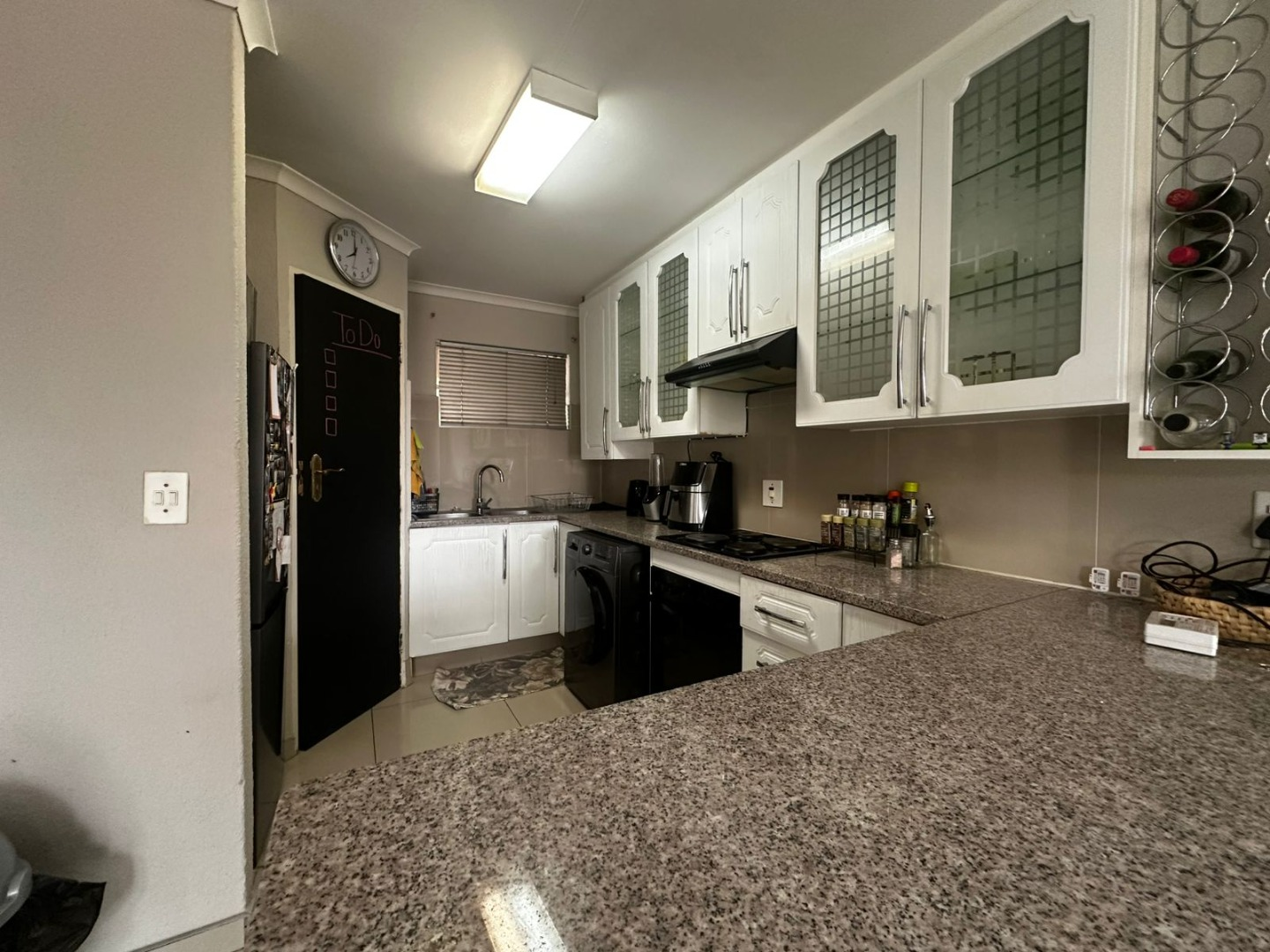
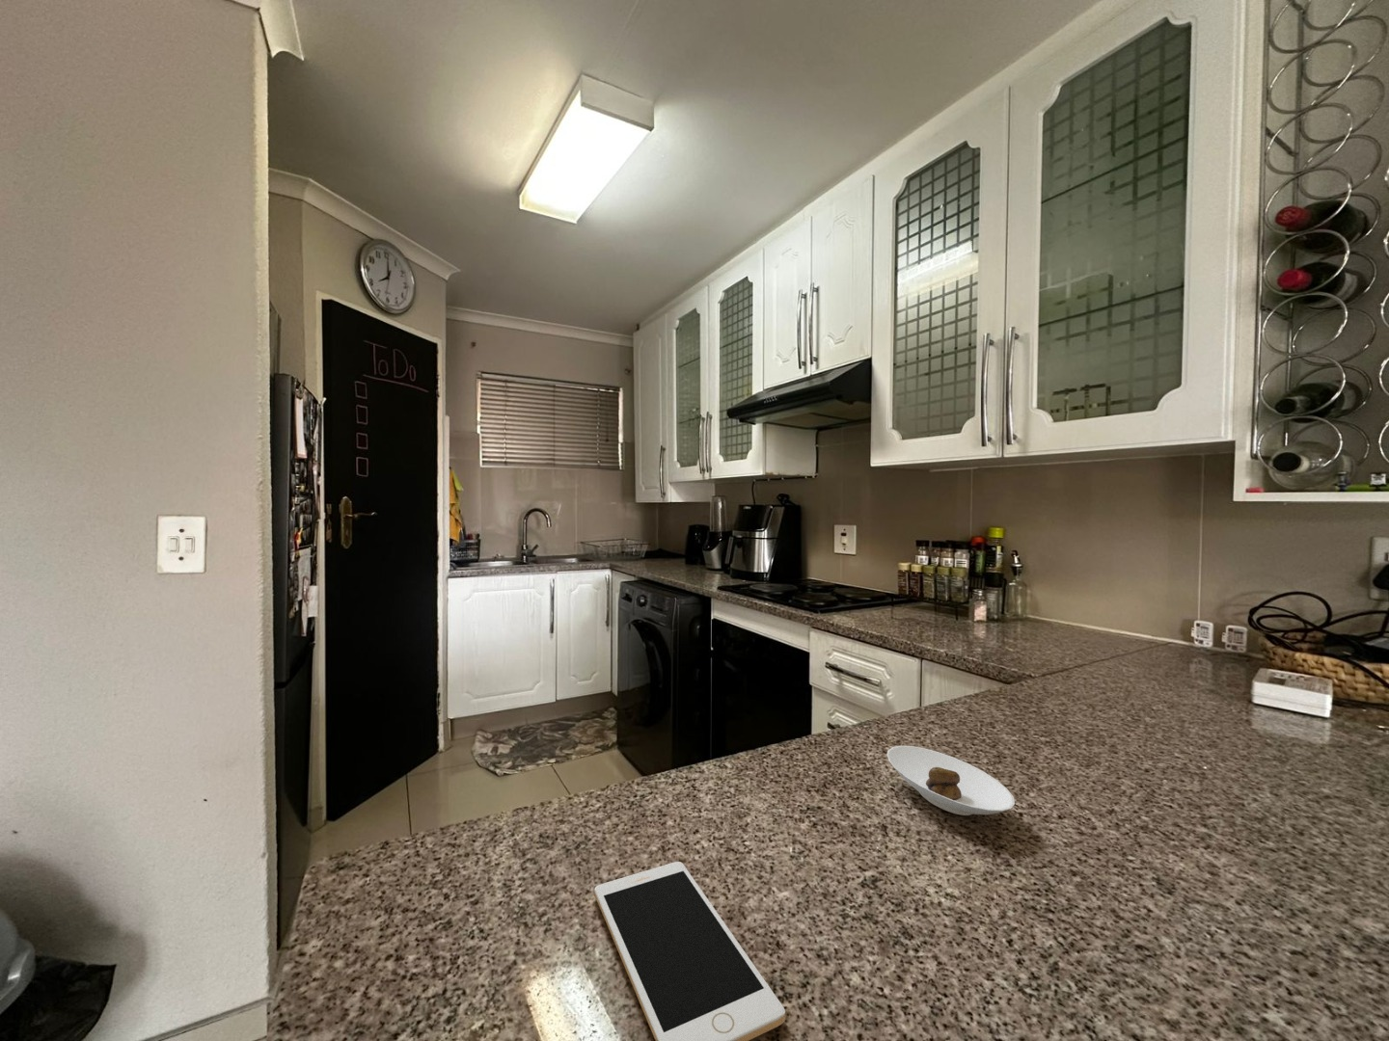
+ saucer [886,745,1016,817]
+ cell phone [593,861,786,1041]
